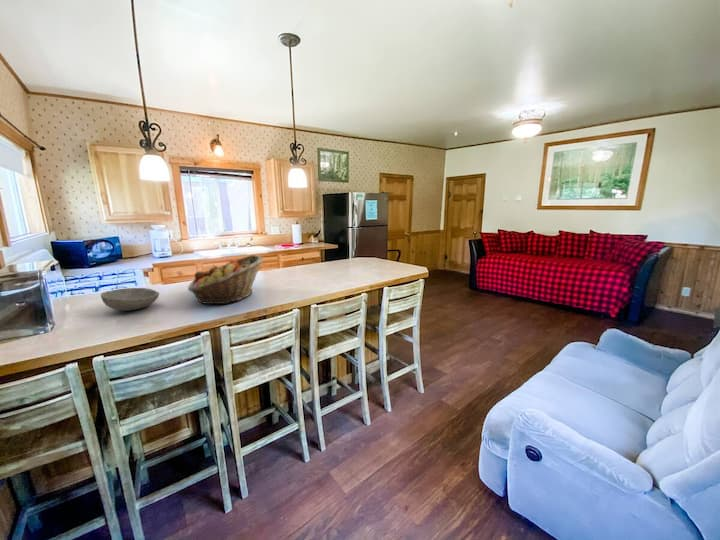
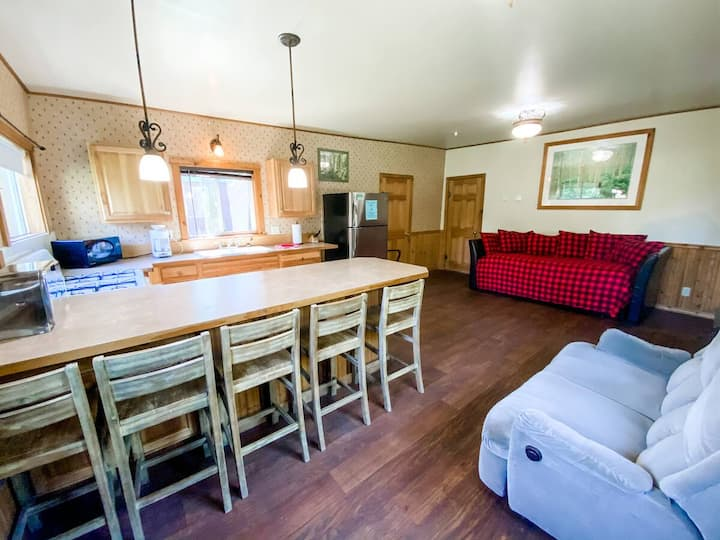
- fruit basket [187,254,265,305]
- bowl [100,287,160,312]
